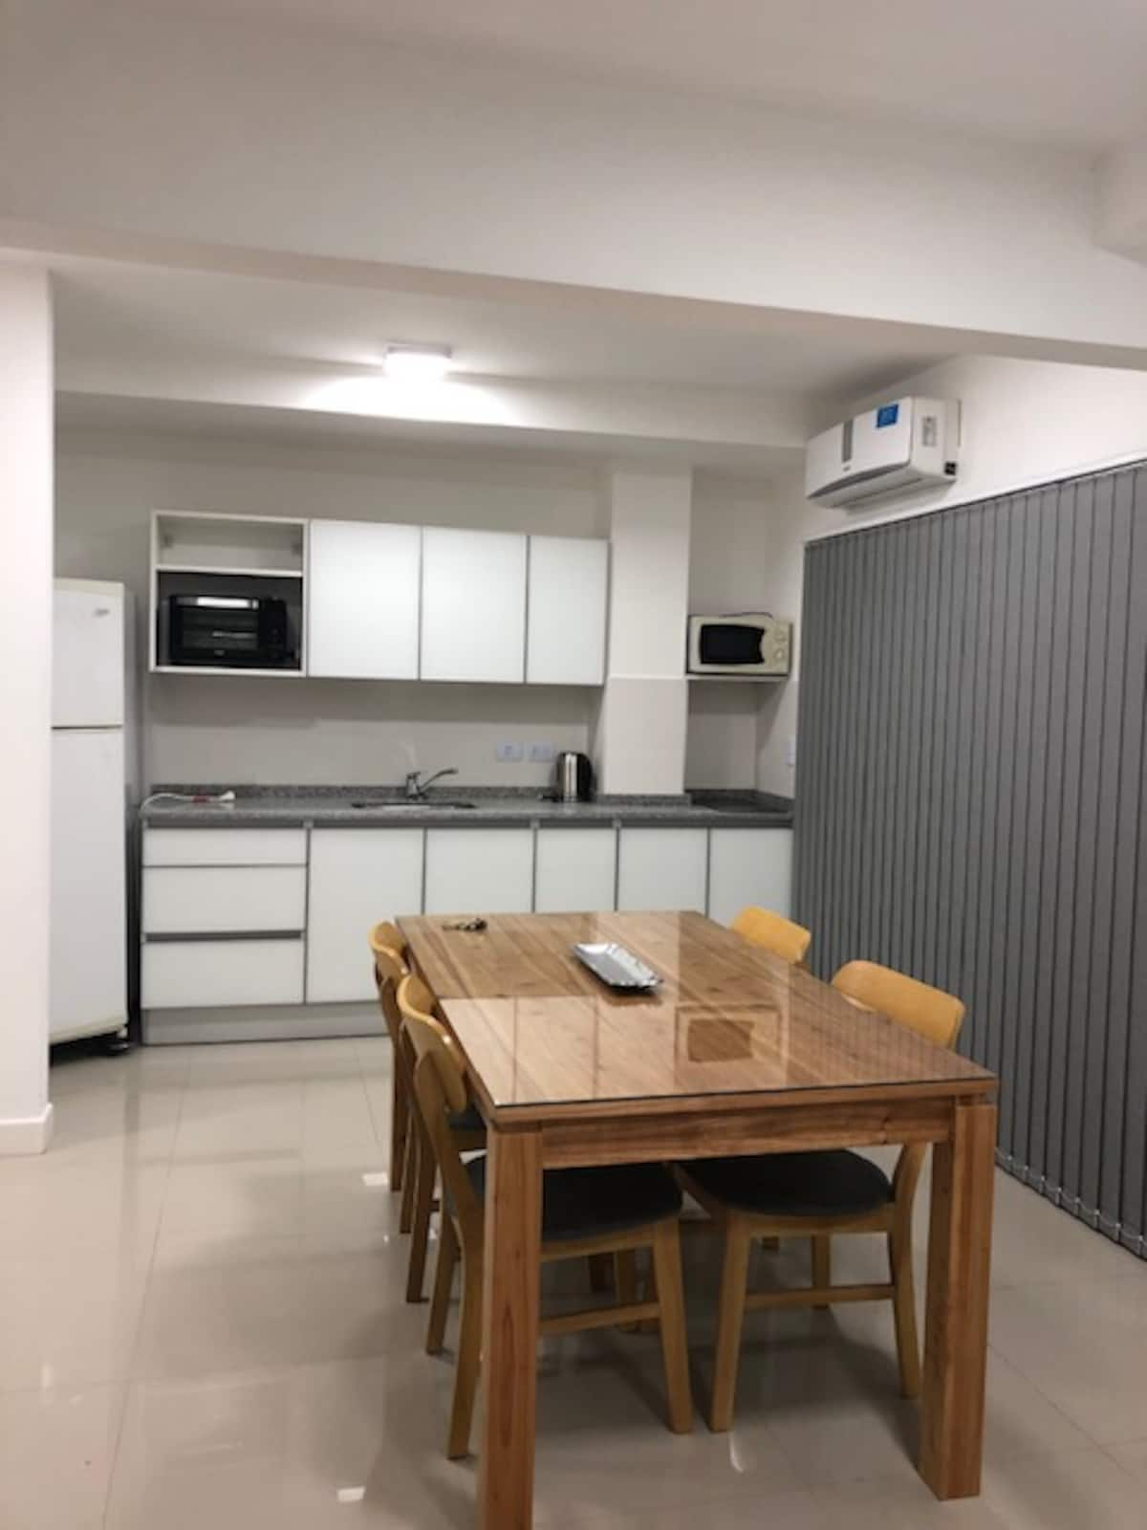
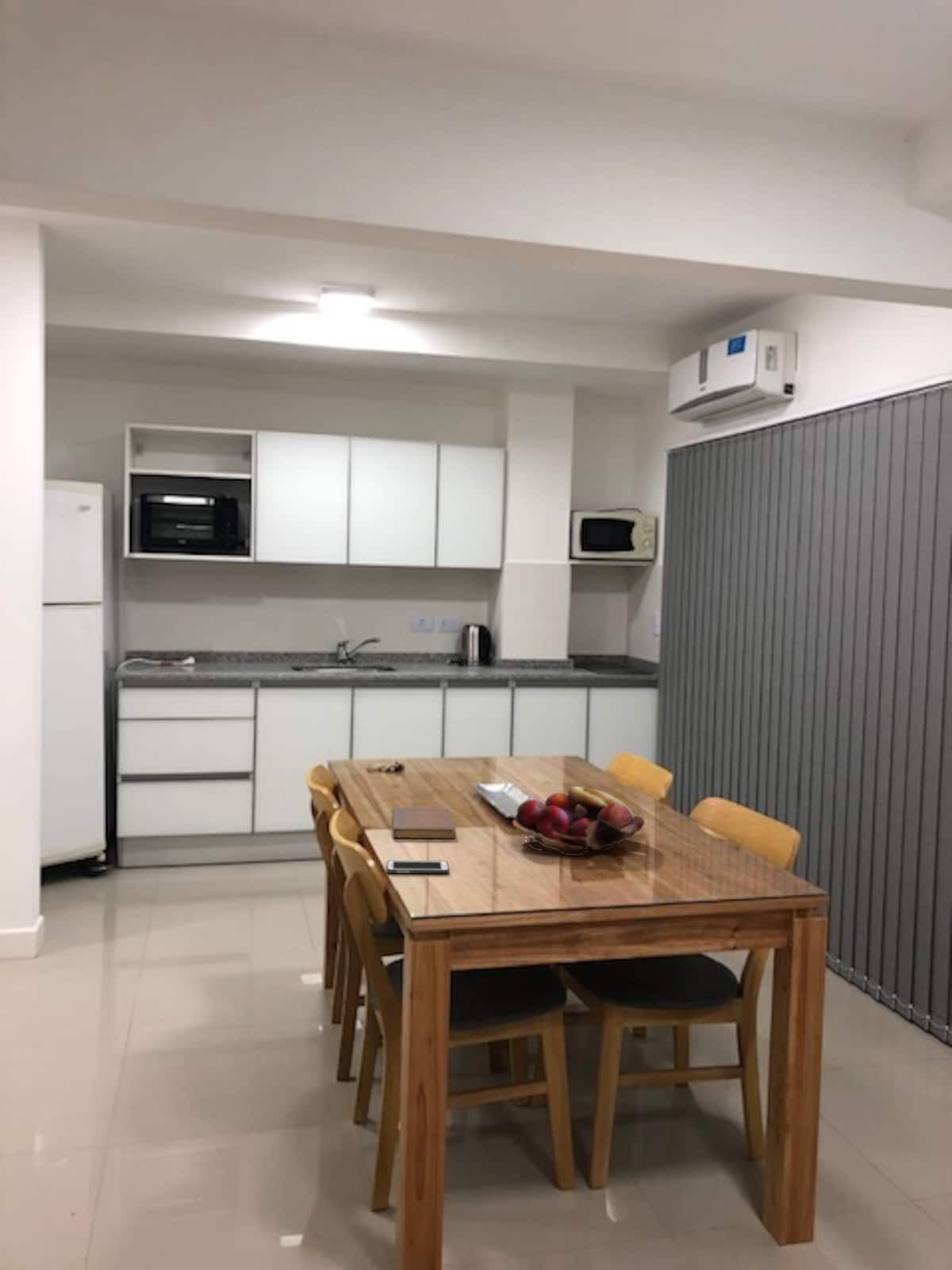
+ notebook [391,806,456,839]
+ fruit basket [512,786,646,856]
+ cell phone [386,860,450,874]
